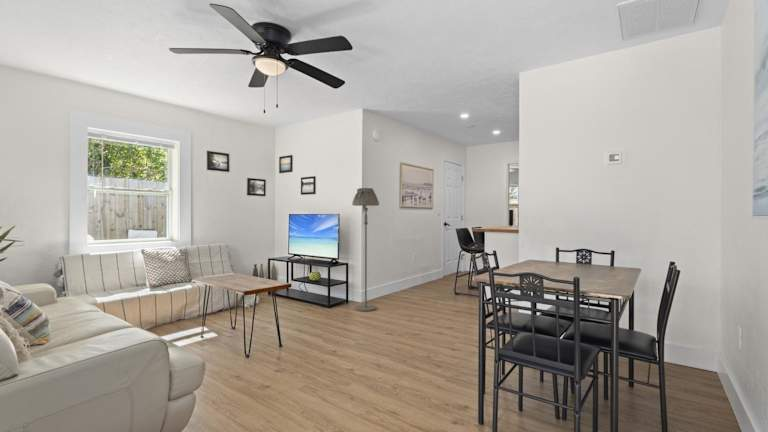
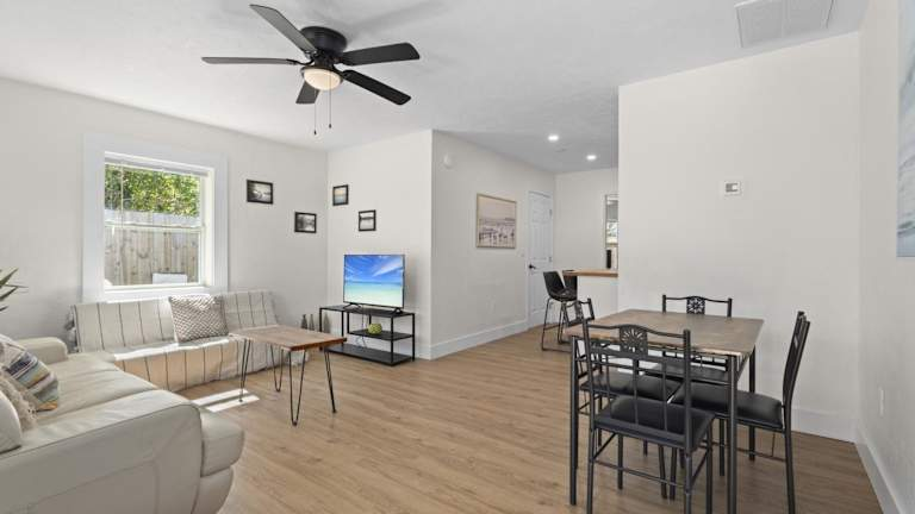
- floor lamp [351,187,380,312]
